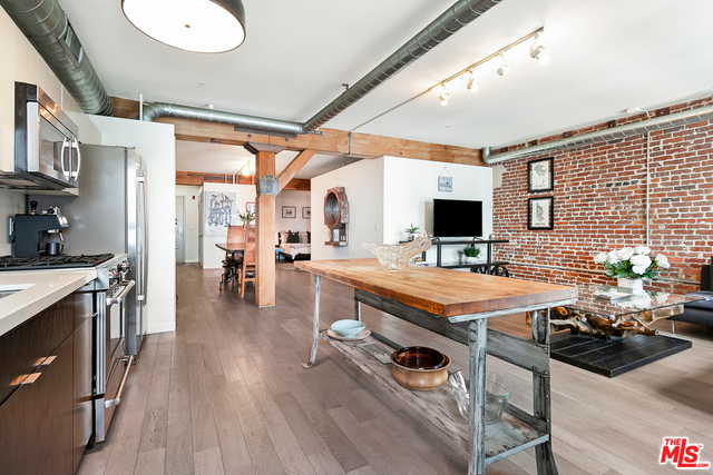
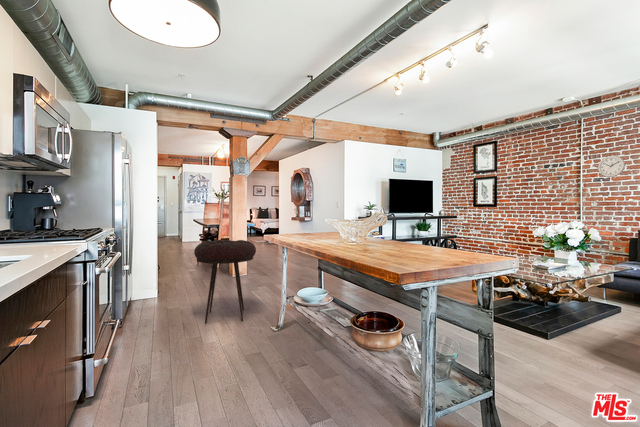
+ stool [193,239,257,325]
+ wall clock [597,155,626,178]
